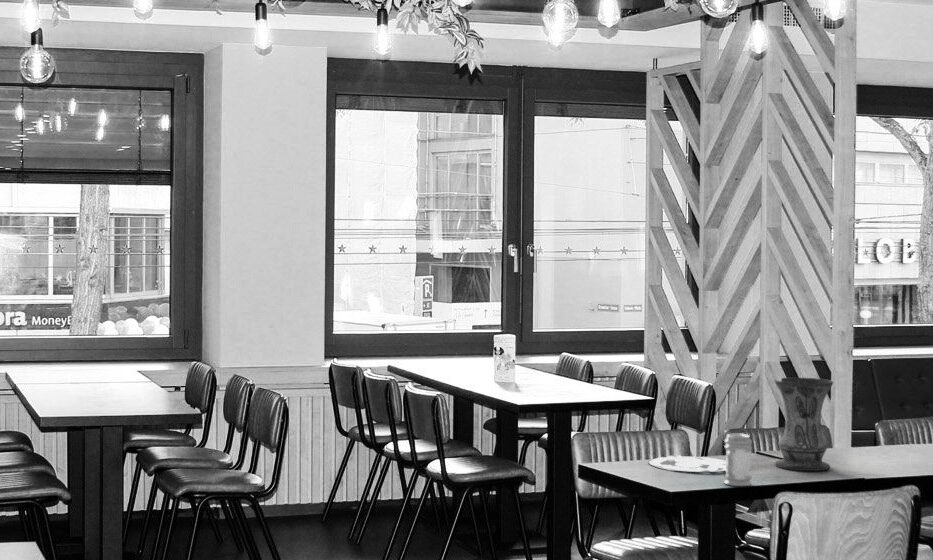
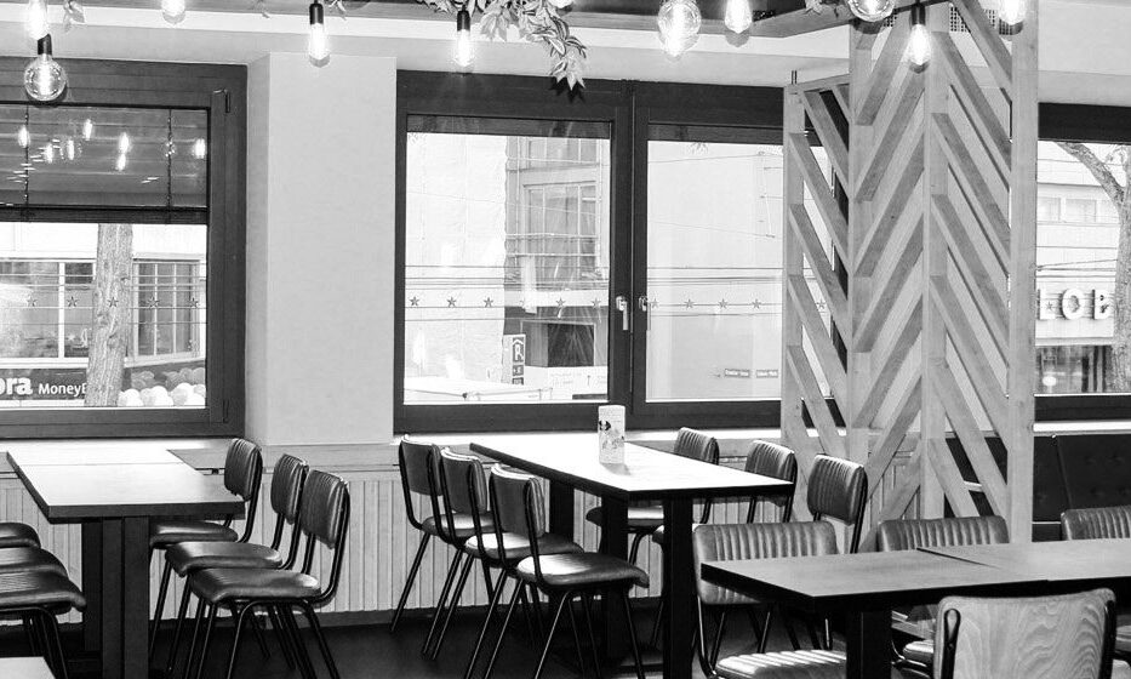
- vase [773,377,834,472]
- jar [723,432,753,487]
- plate [647,454,726,473]
